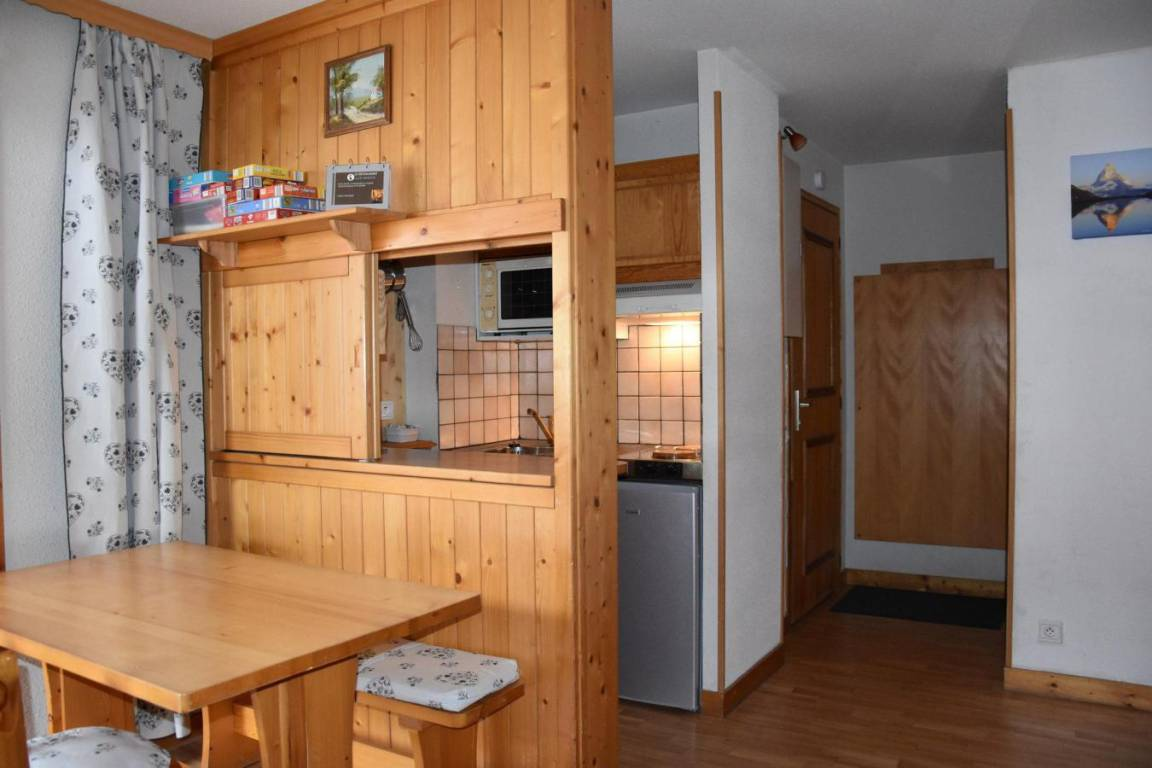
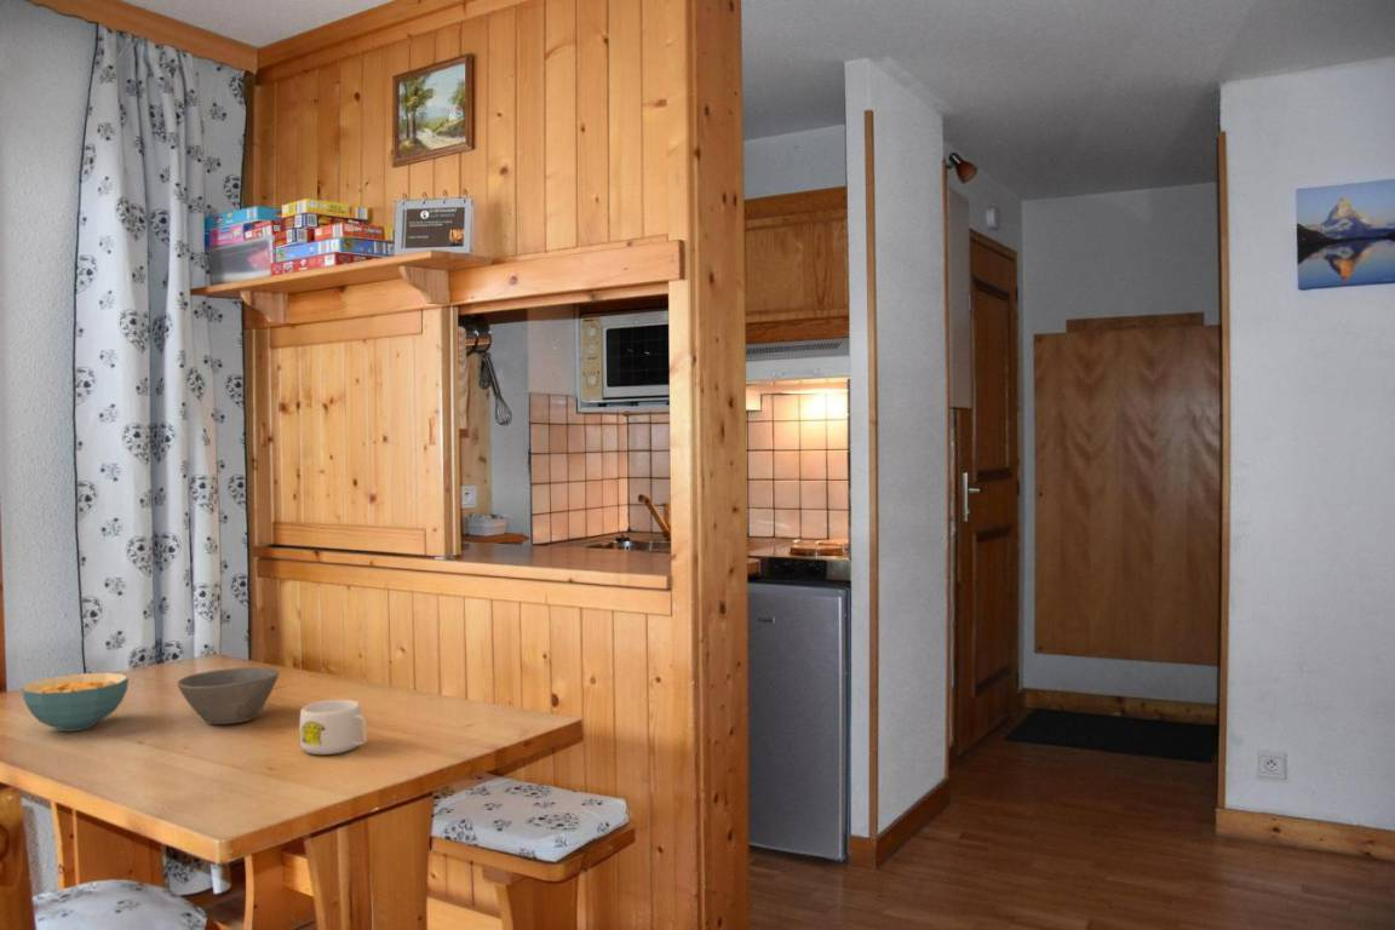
+ cereal bowl [21,671,130,733]
+ mug [299,699,368,756]
+ bowl [176,666,280,725]
